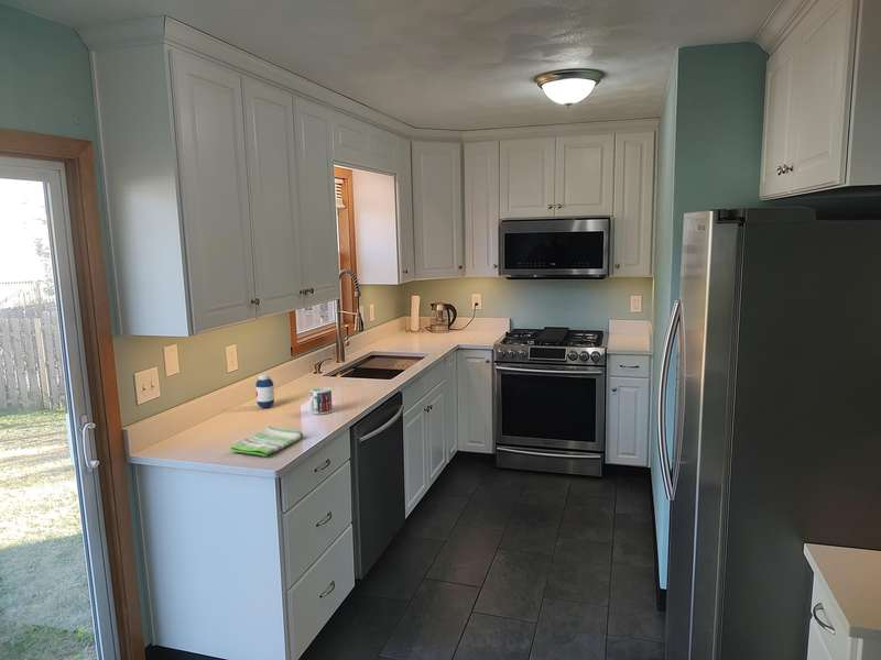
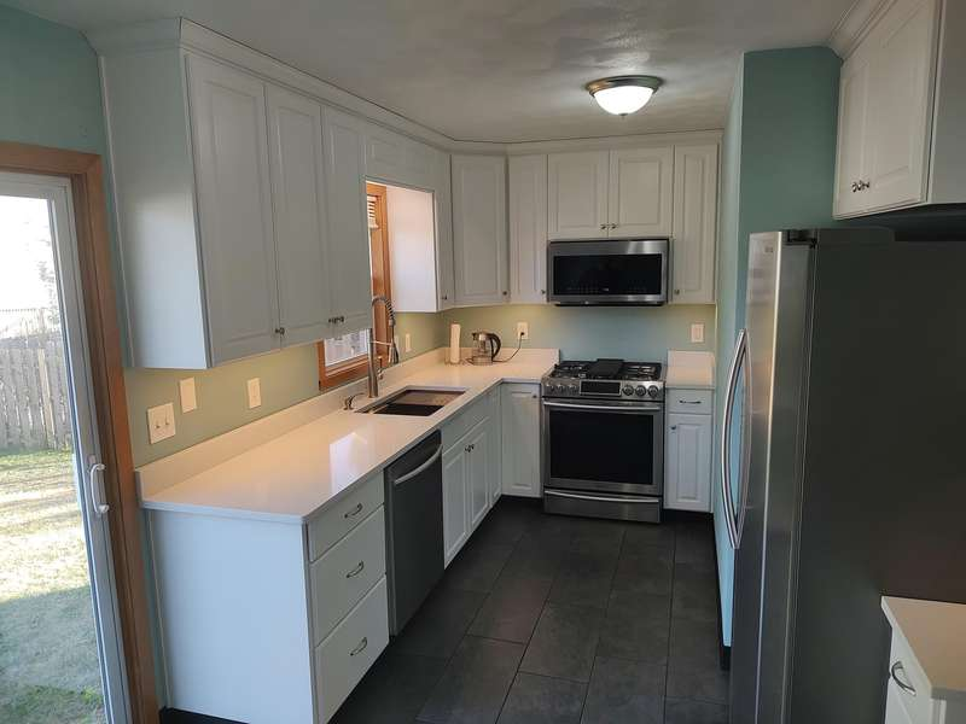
- medicine bottle [254,373,275,409]
- dish towel [229,426,304,458]
- mug [308,386,334,415]
